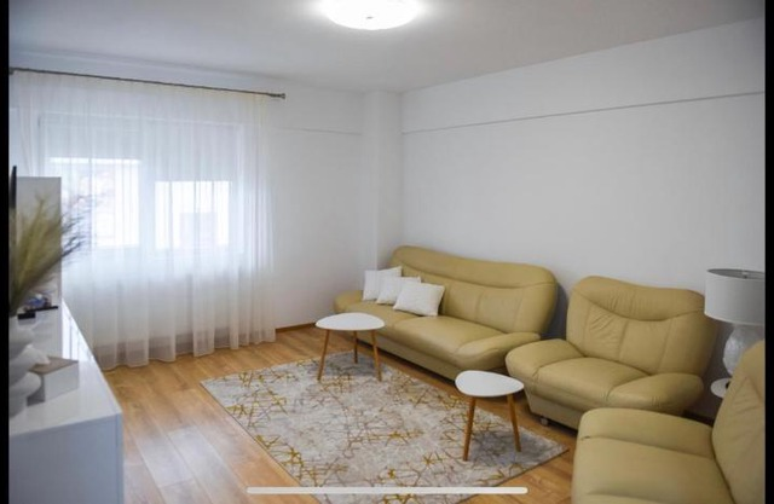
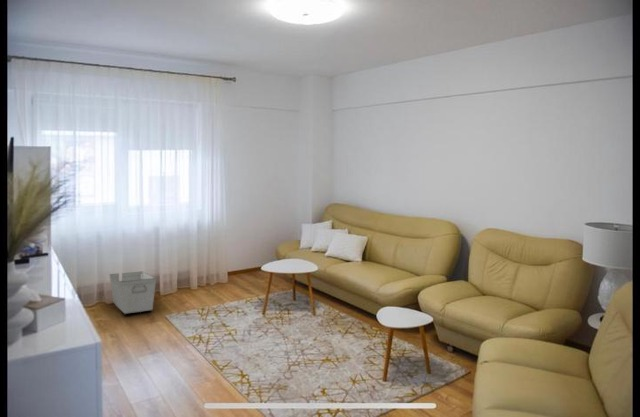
+ storage bin [108,271,157,315]
